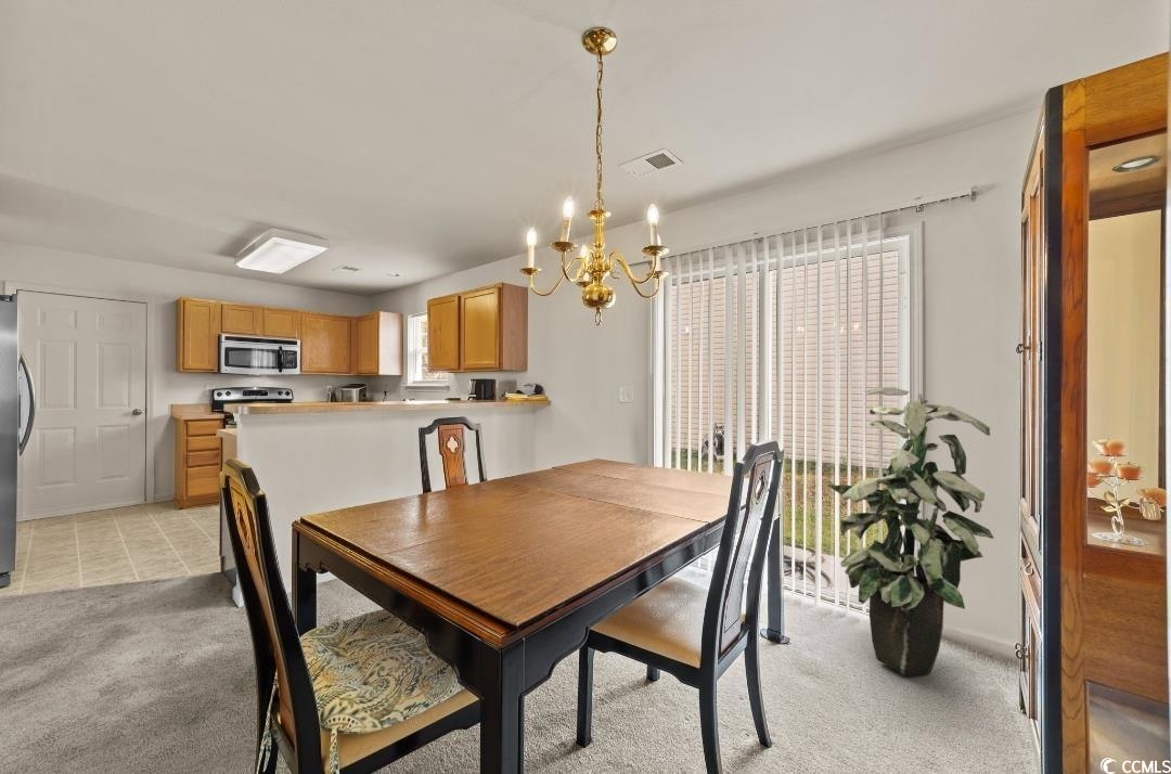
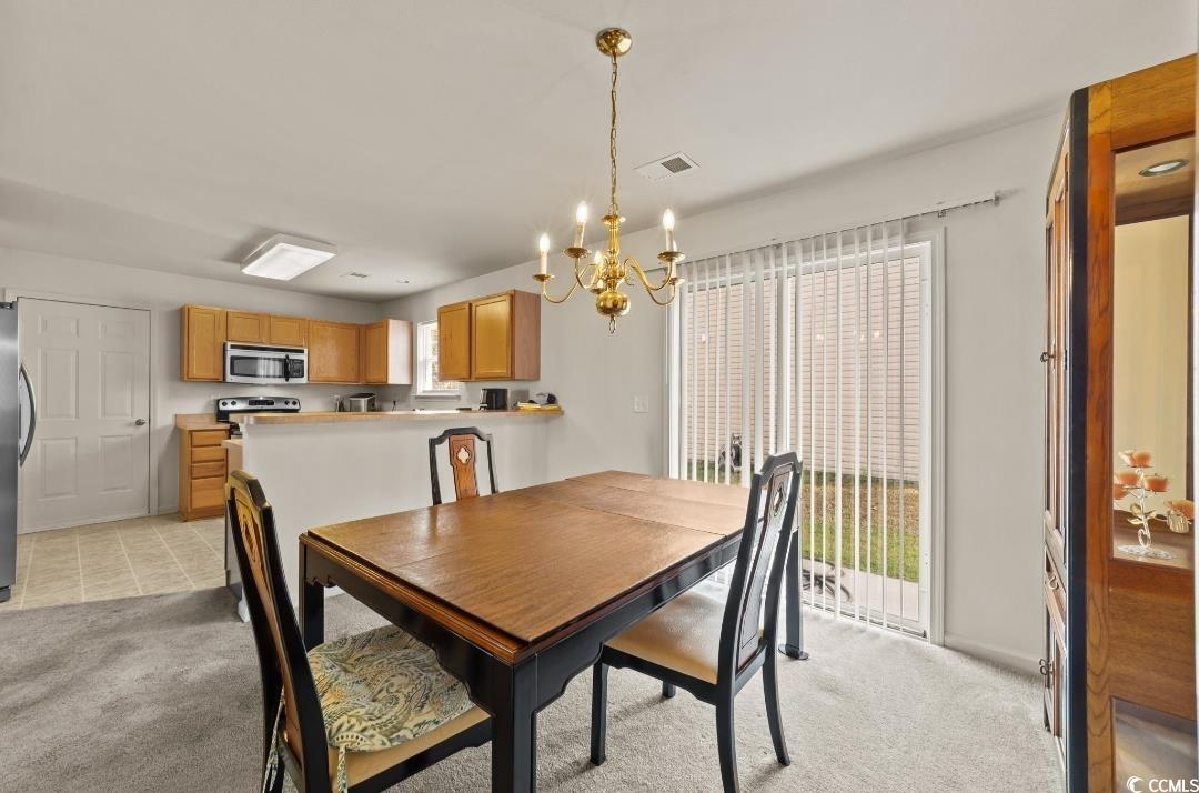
- indoor plant [826,387,995,676]
